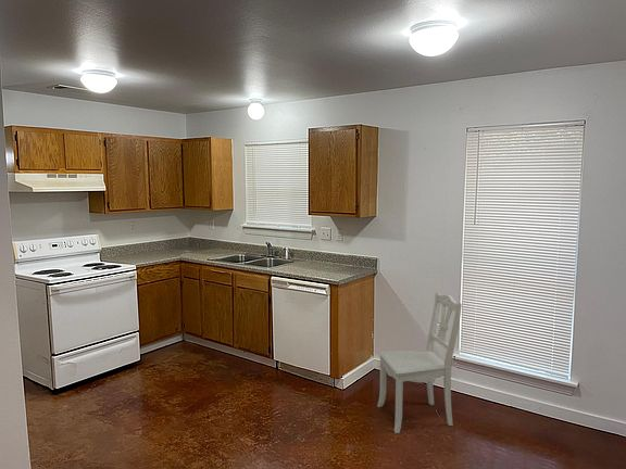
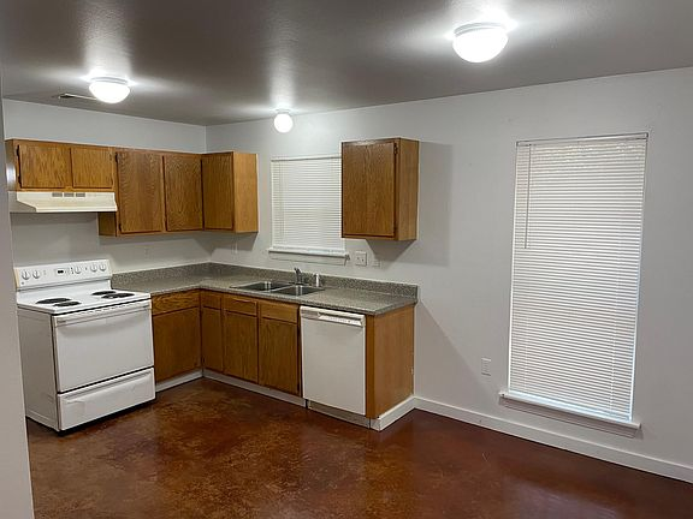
- dining chair [376,291,463,434]
